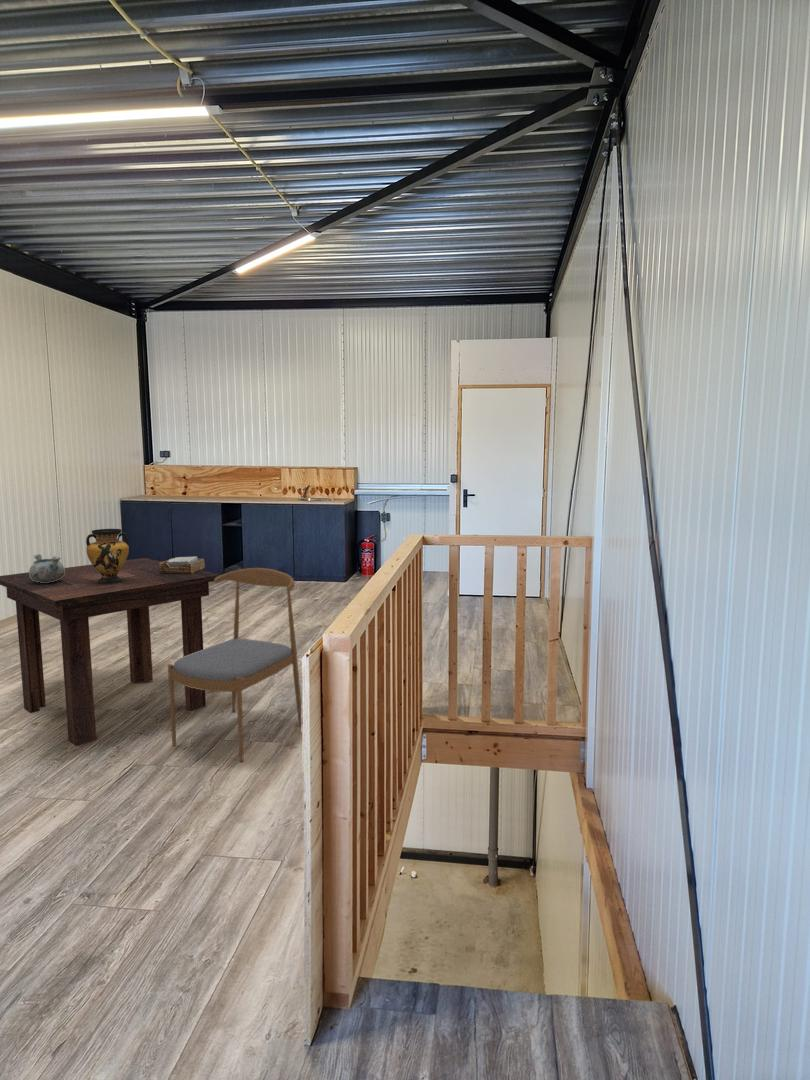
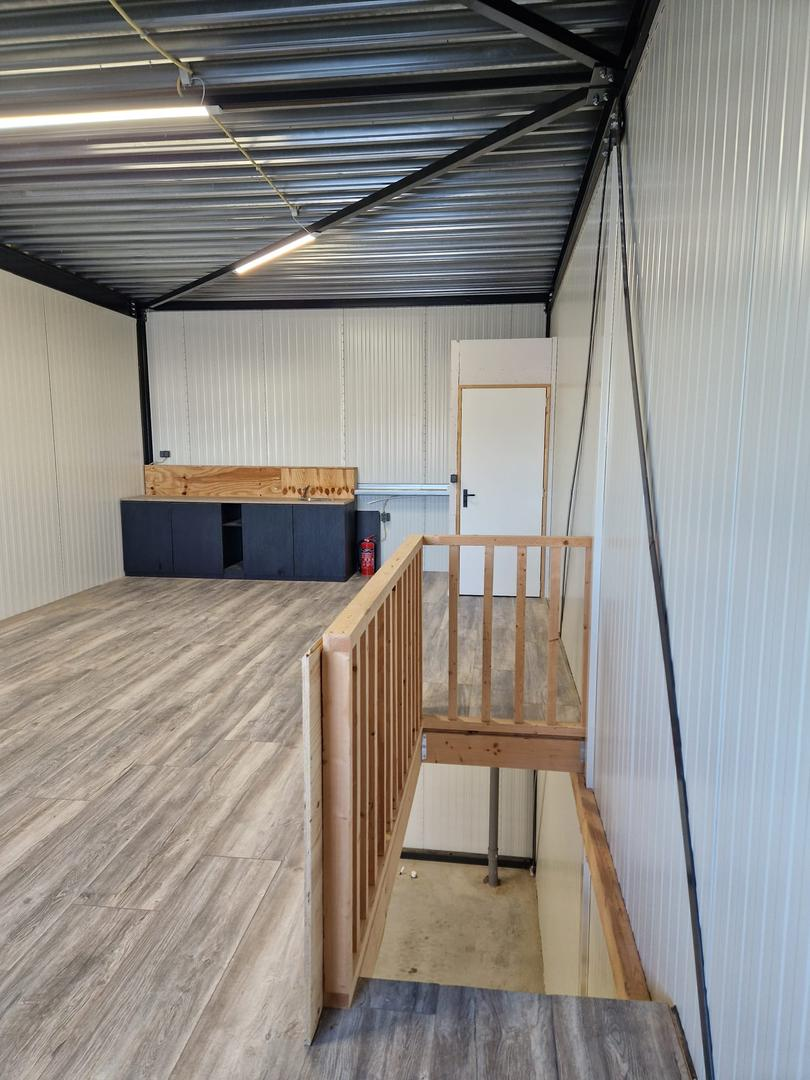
- napkin holder [159,555,206,574]
- vase [85,528,130,584]
- dining chair [167,567,302,763]
- decorative bowl [28,553,65,583]
- dining table [0,557,222,747]
